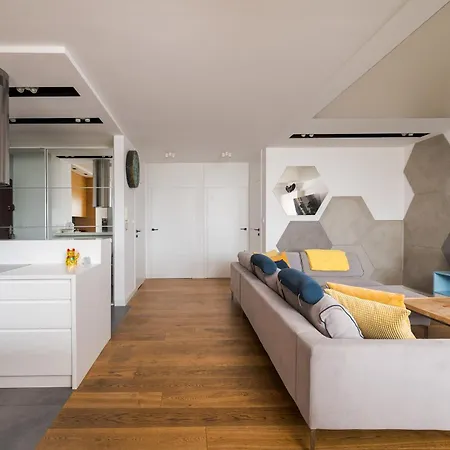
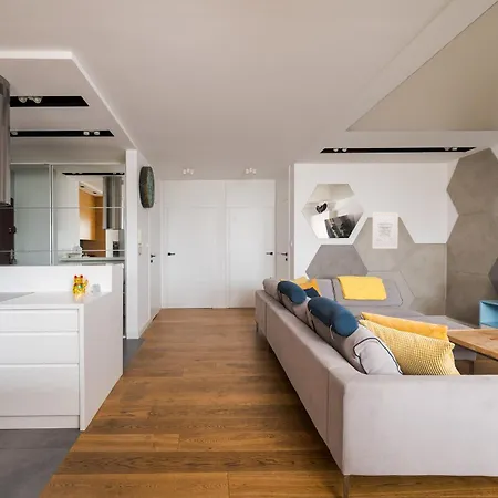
+ wall art [371,211,400,250]
